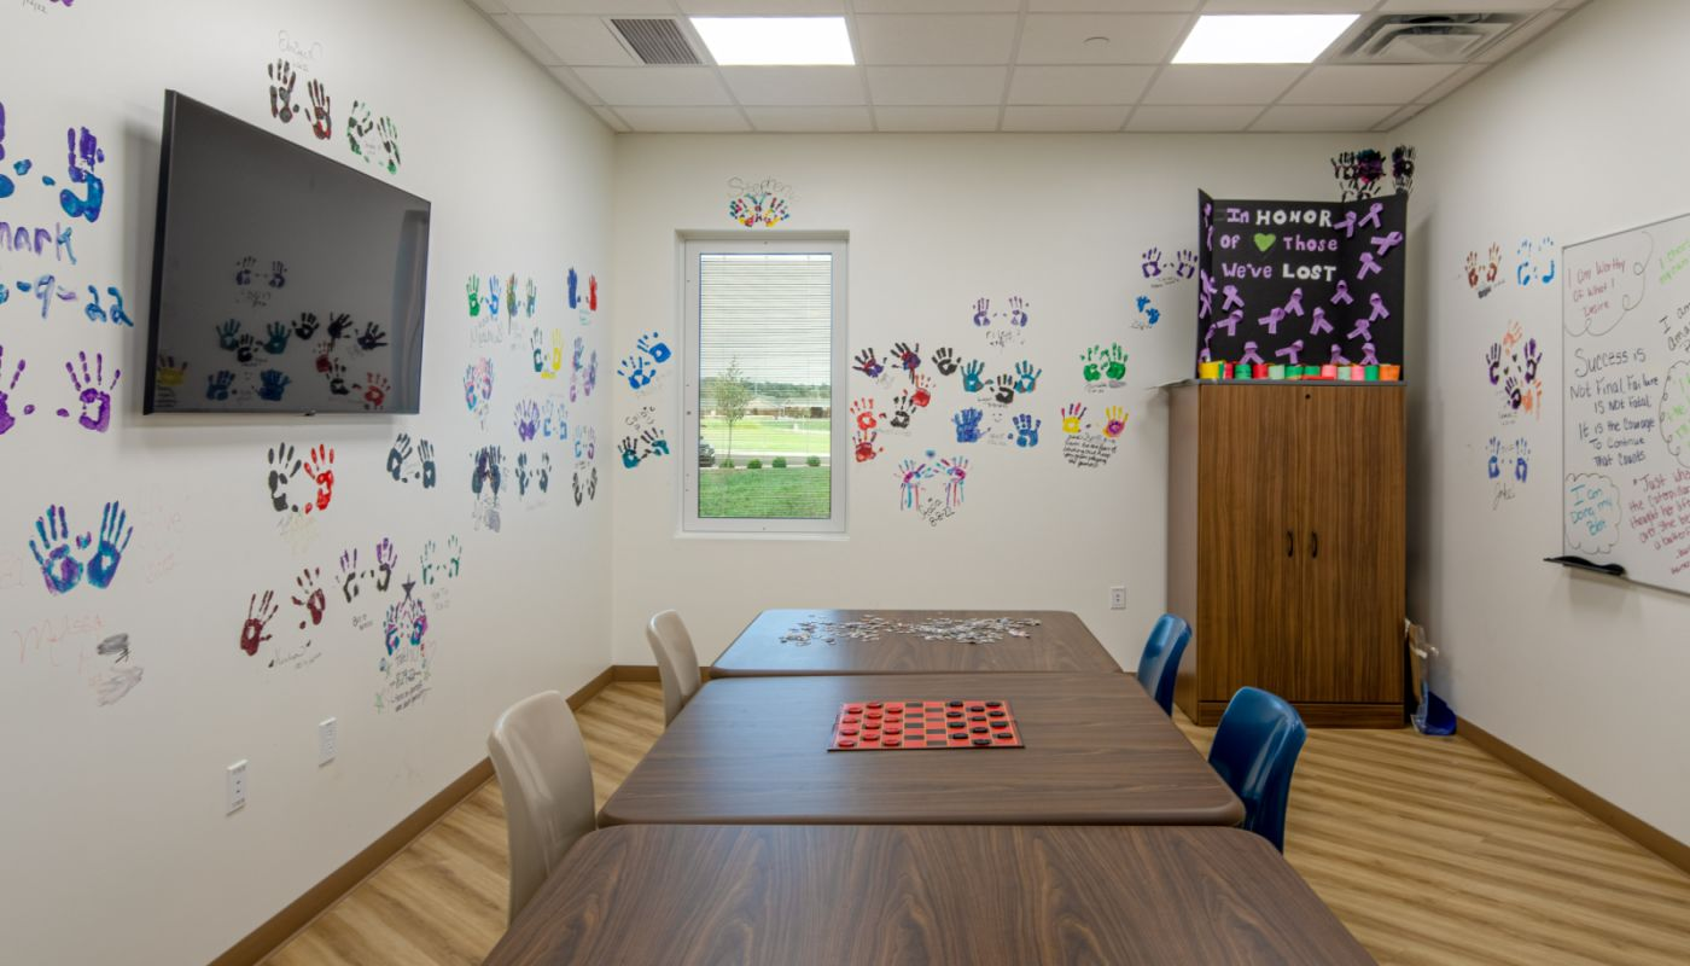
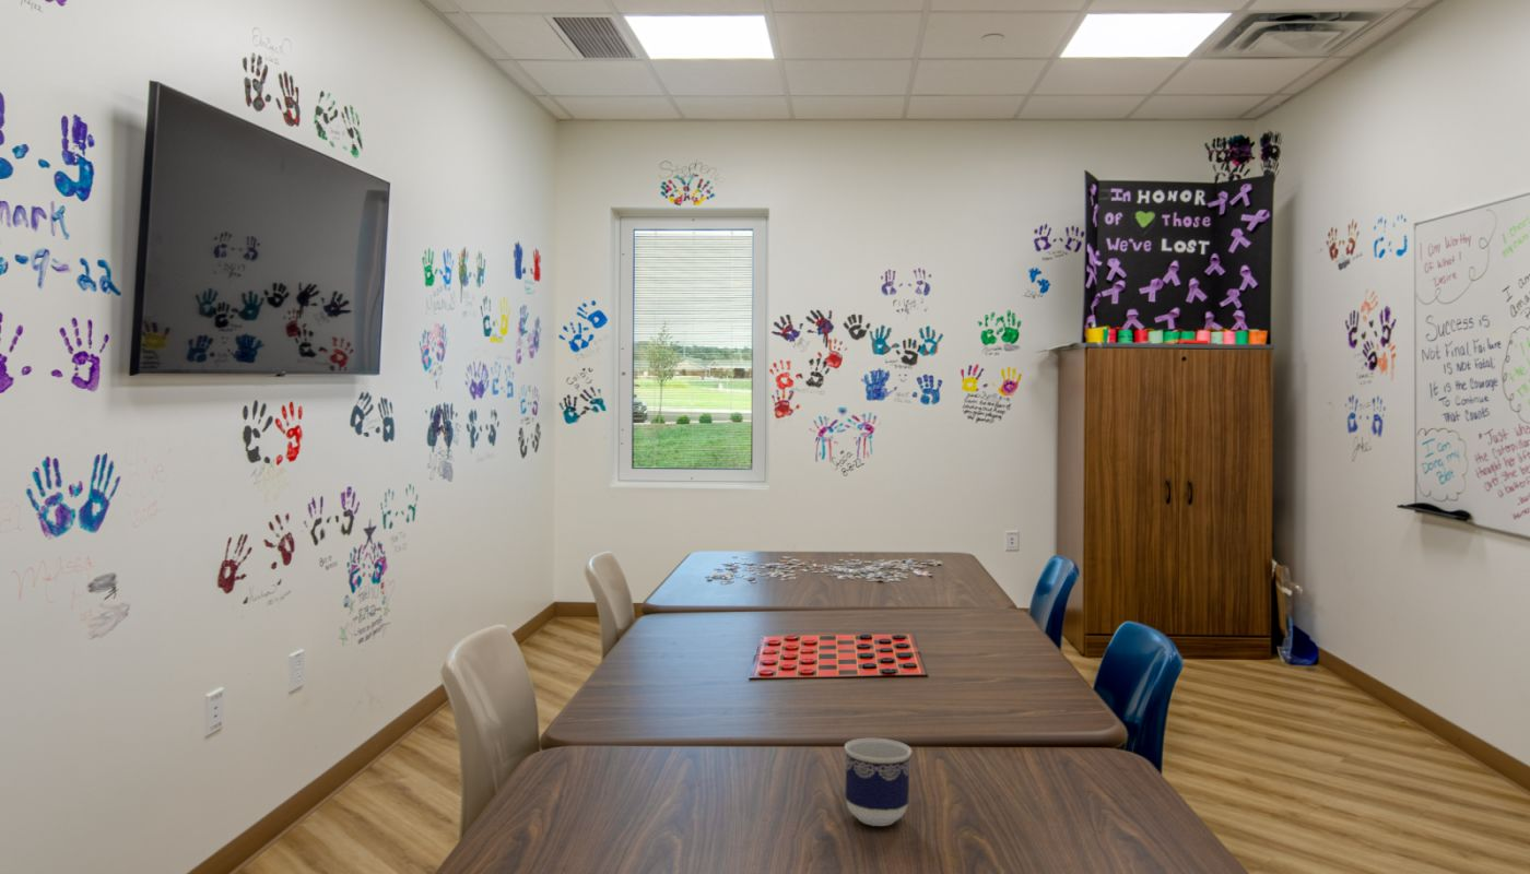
+ cup [844,737,913,827]
